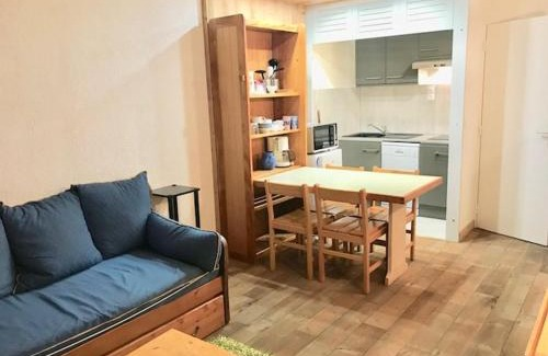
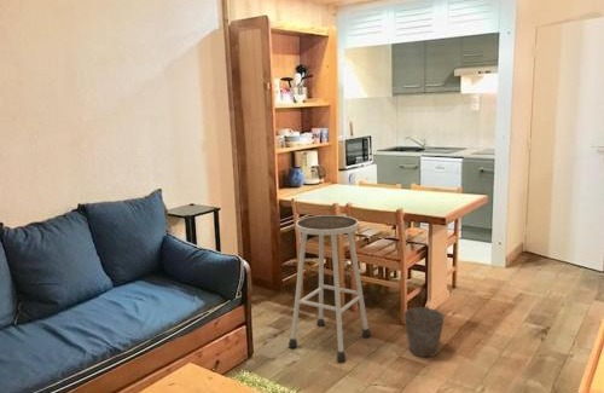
+ stool [288,214,372,362]
+ bucket [402,290,446,358]
